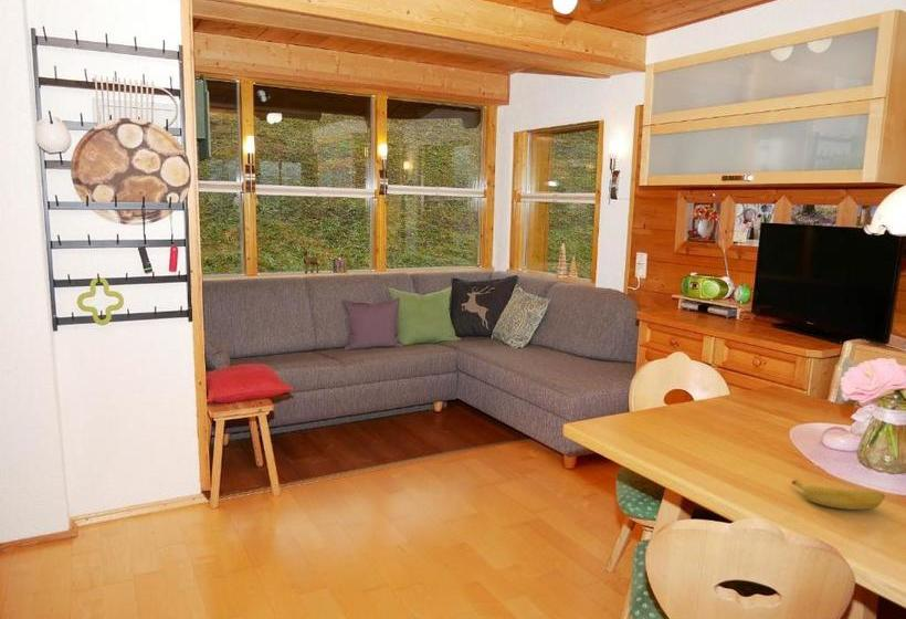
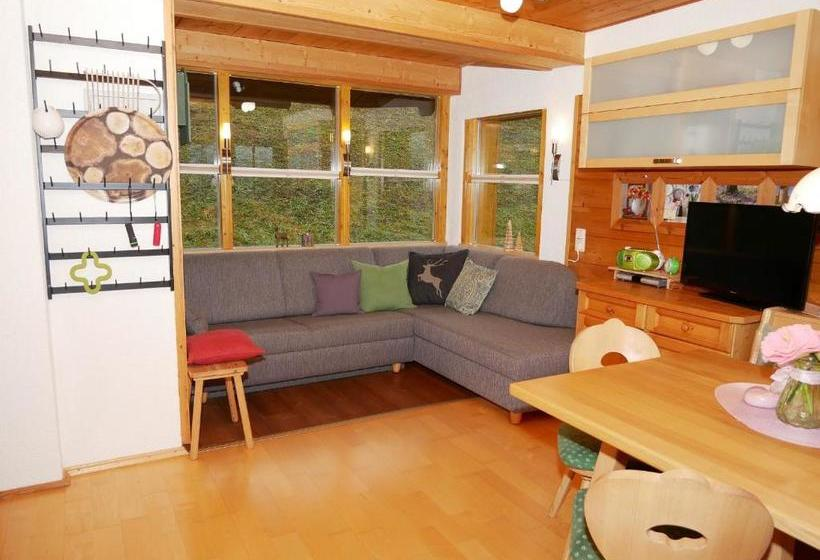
- banana [791,479,886,511]
